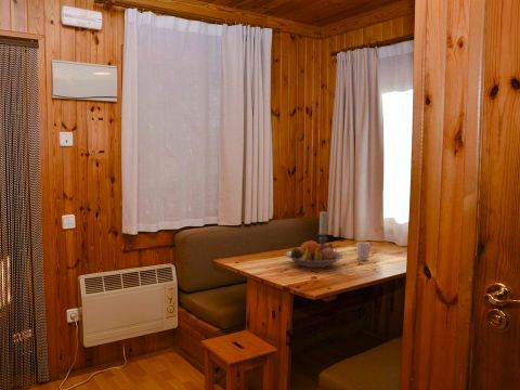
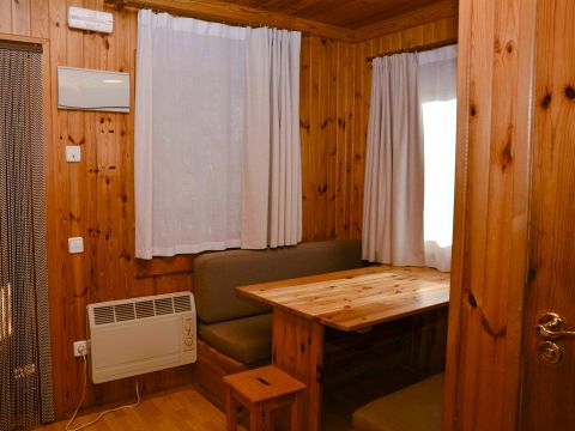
- candle holder [317,211,338,252]
- fruit bowl [284,239,344,269]
- mug [355,240,376,261]
